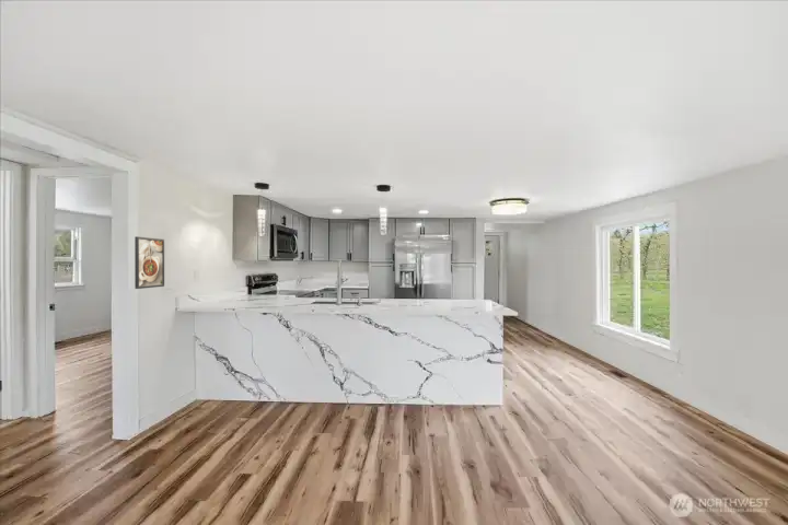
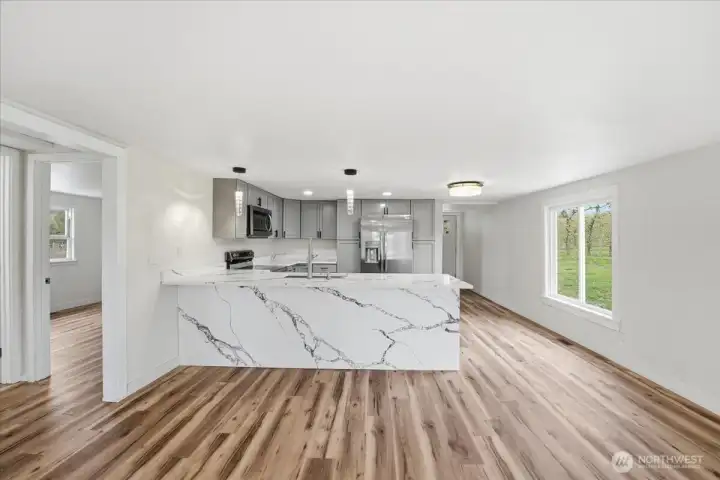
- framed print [134,235,165,290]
